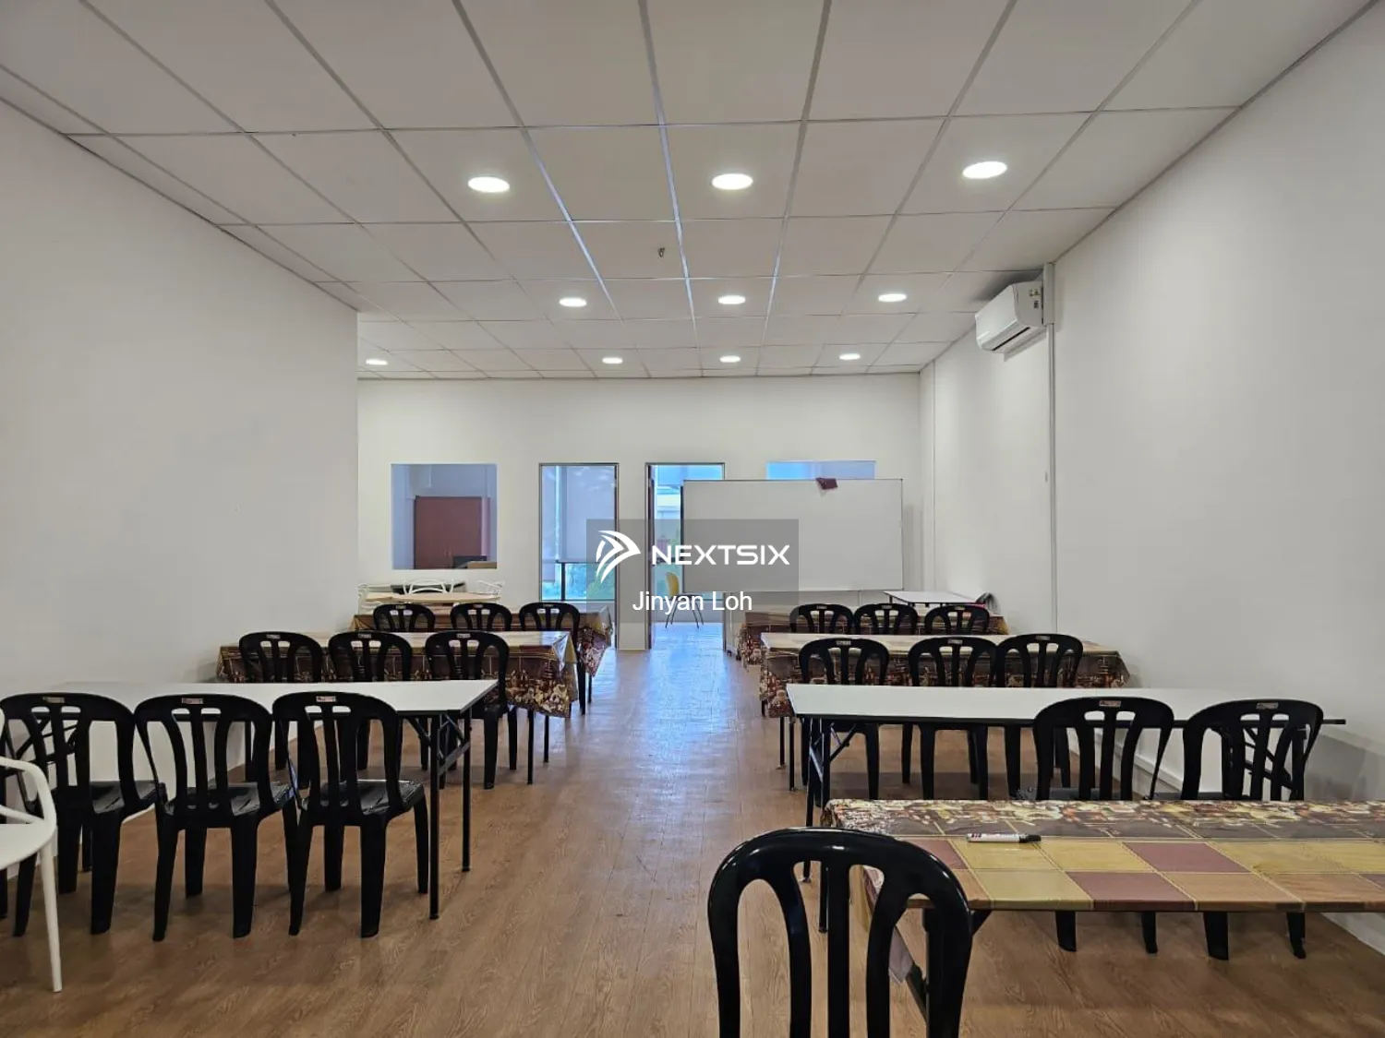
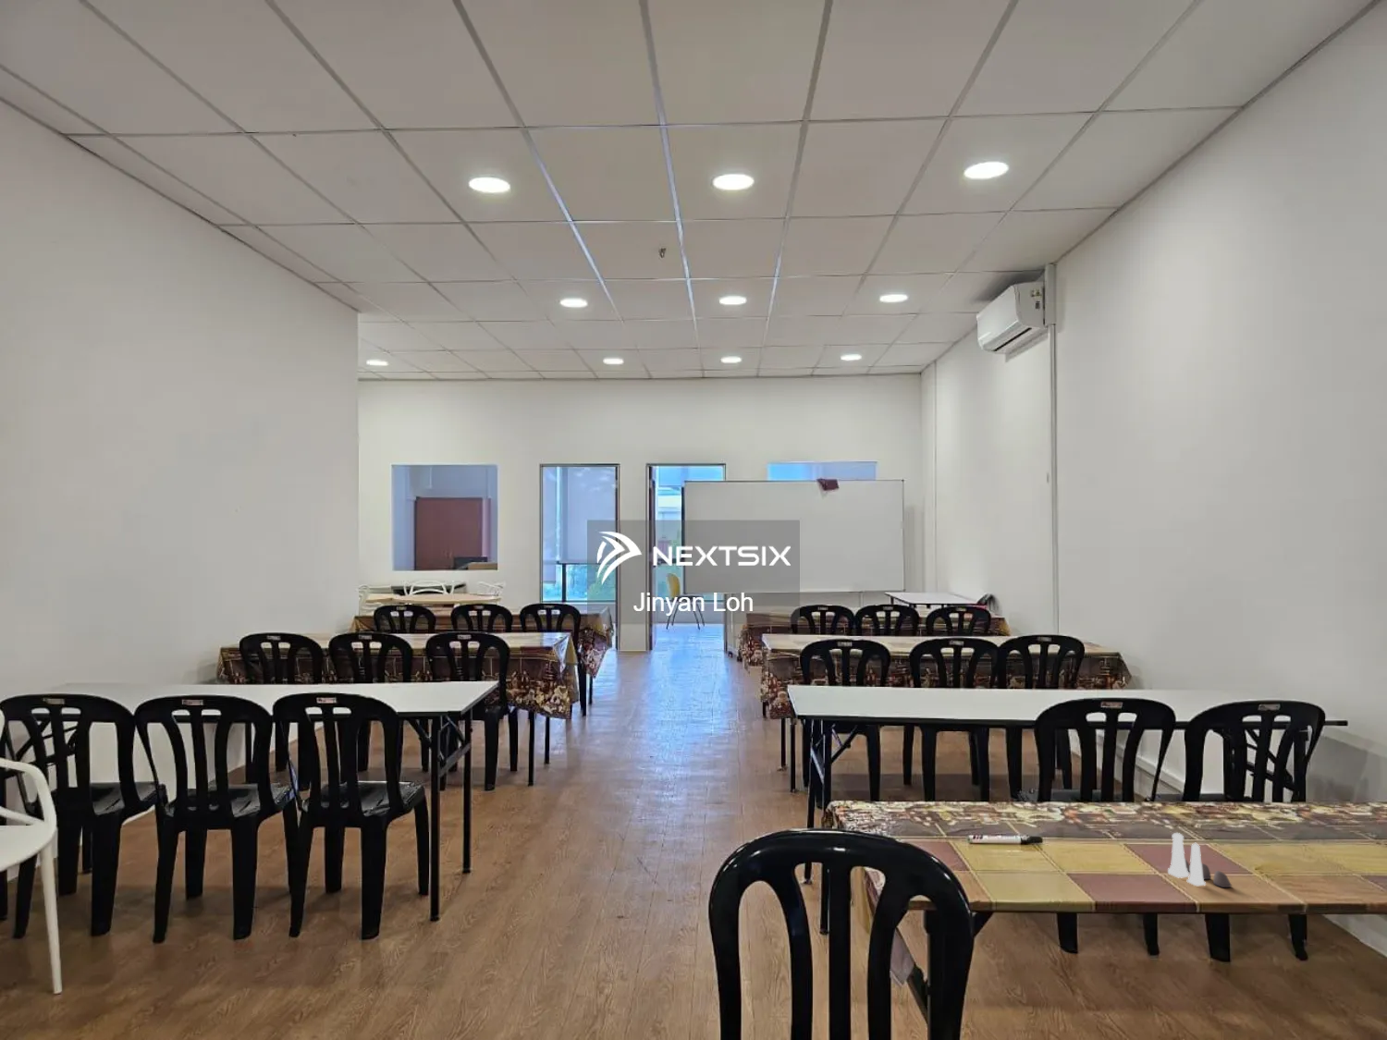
+ salt and pepper shaker set [1166,832,1233,888]
